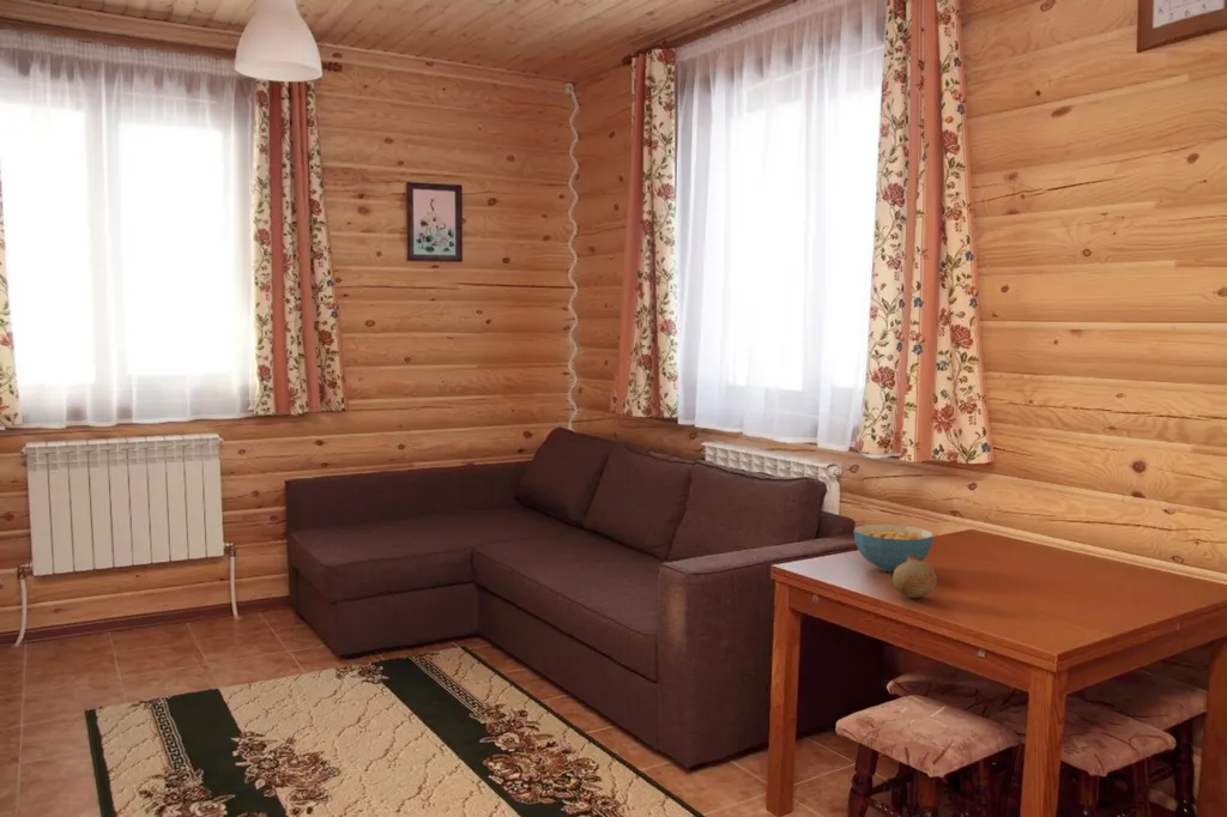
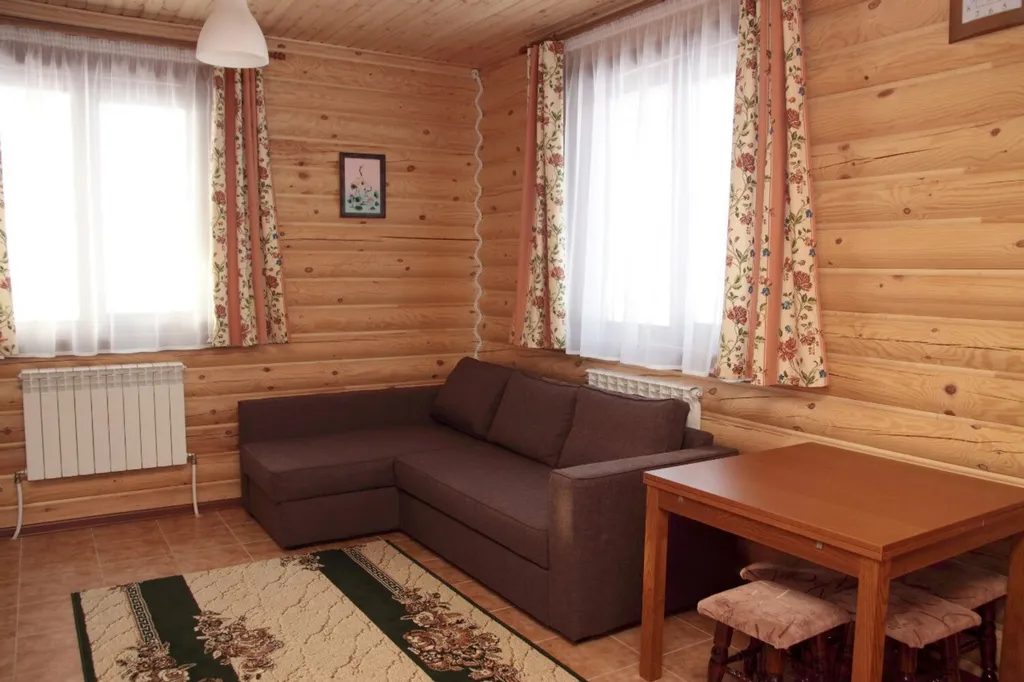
- fruit [891,553,938,599]
- cereal bowl [853,524,935,573]
